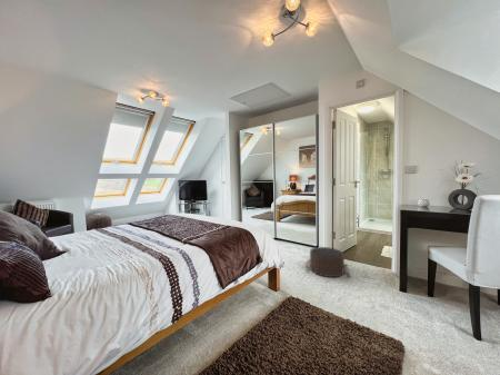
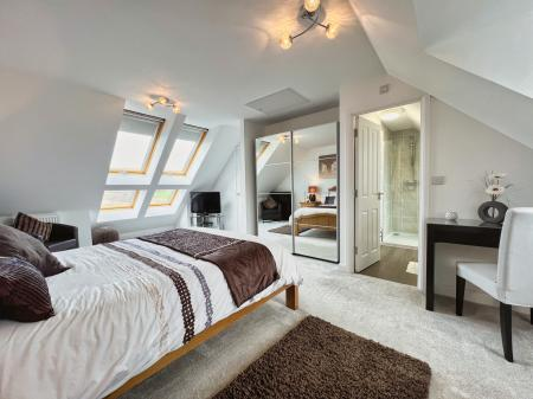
- pouf [304,246,351,278]
